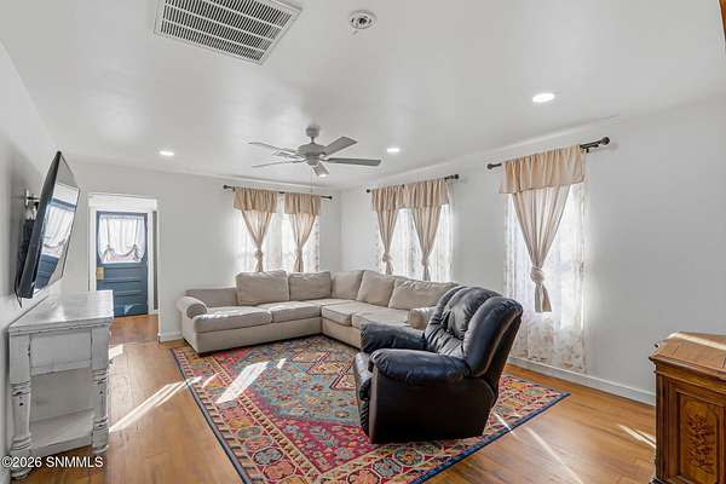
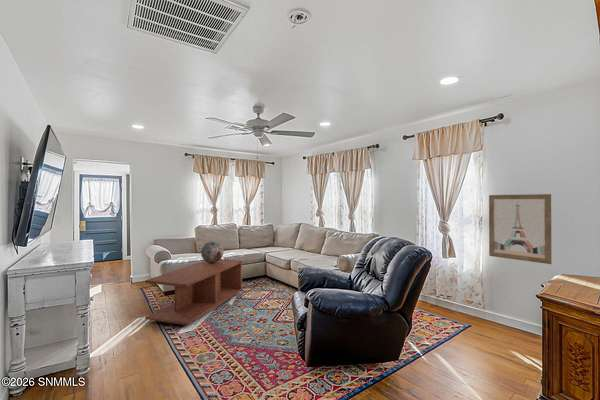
+ decorative globe [200,240,224,263]
+ wall art [488,193,553,265]
+ coffee table [144,259,243,326]
